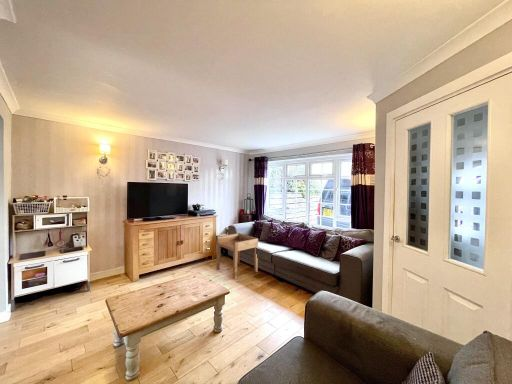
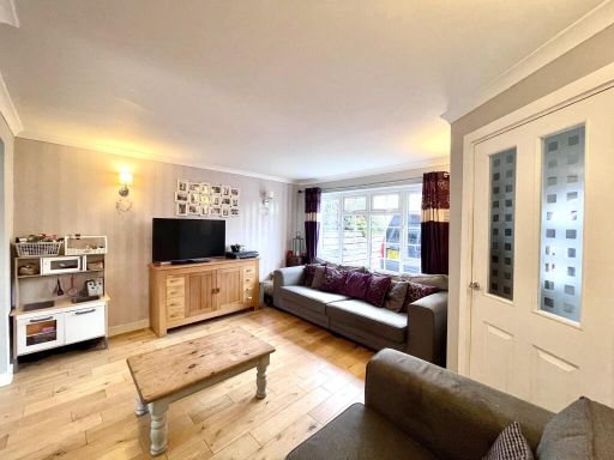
- side table [216,232,259,280]
